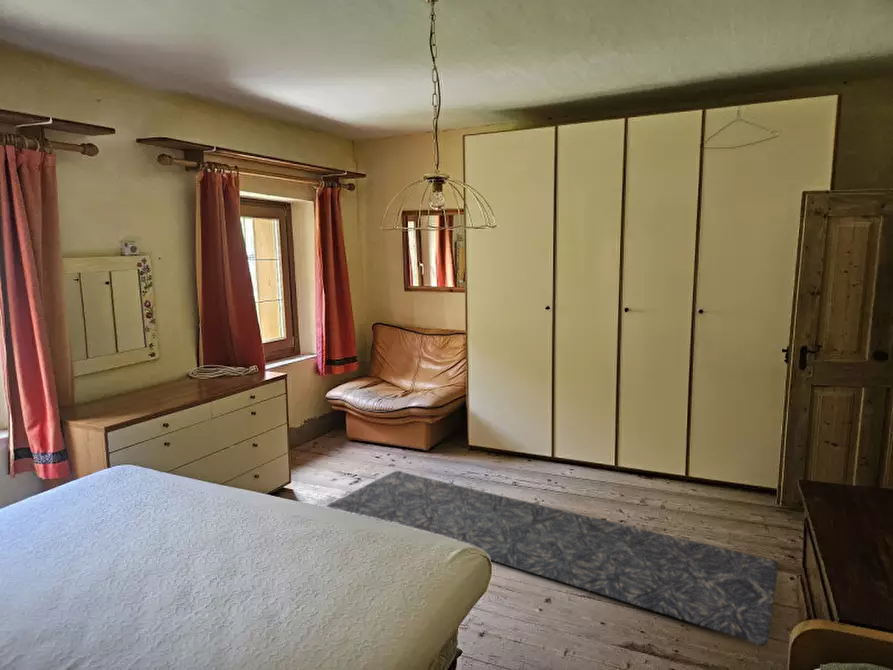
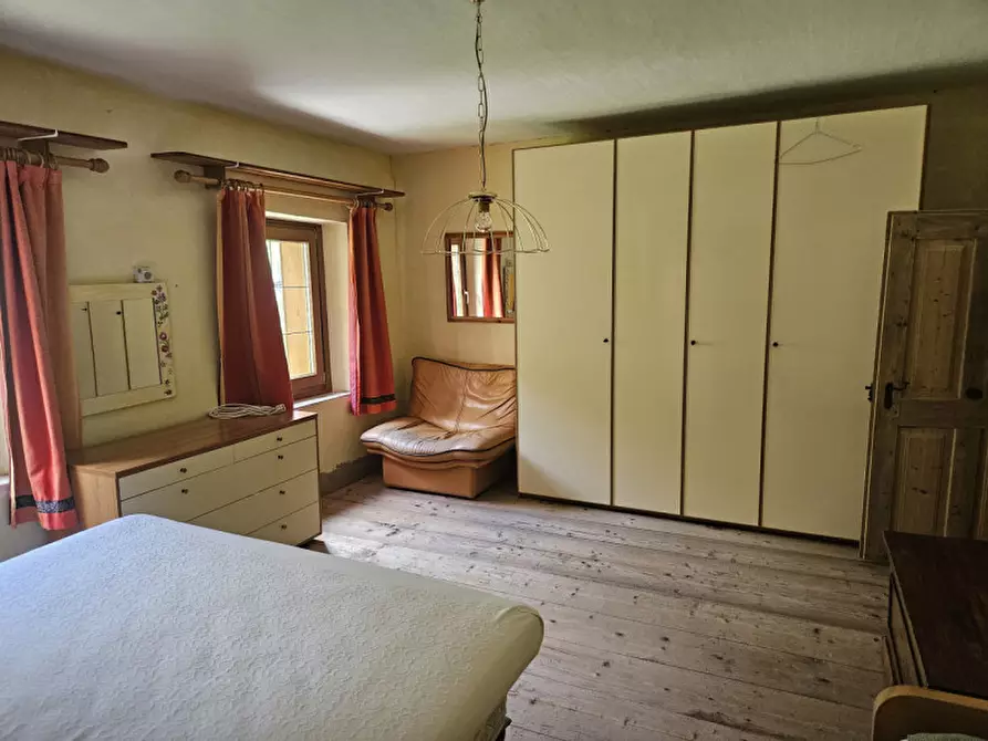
- rug [325,470,779,647]
